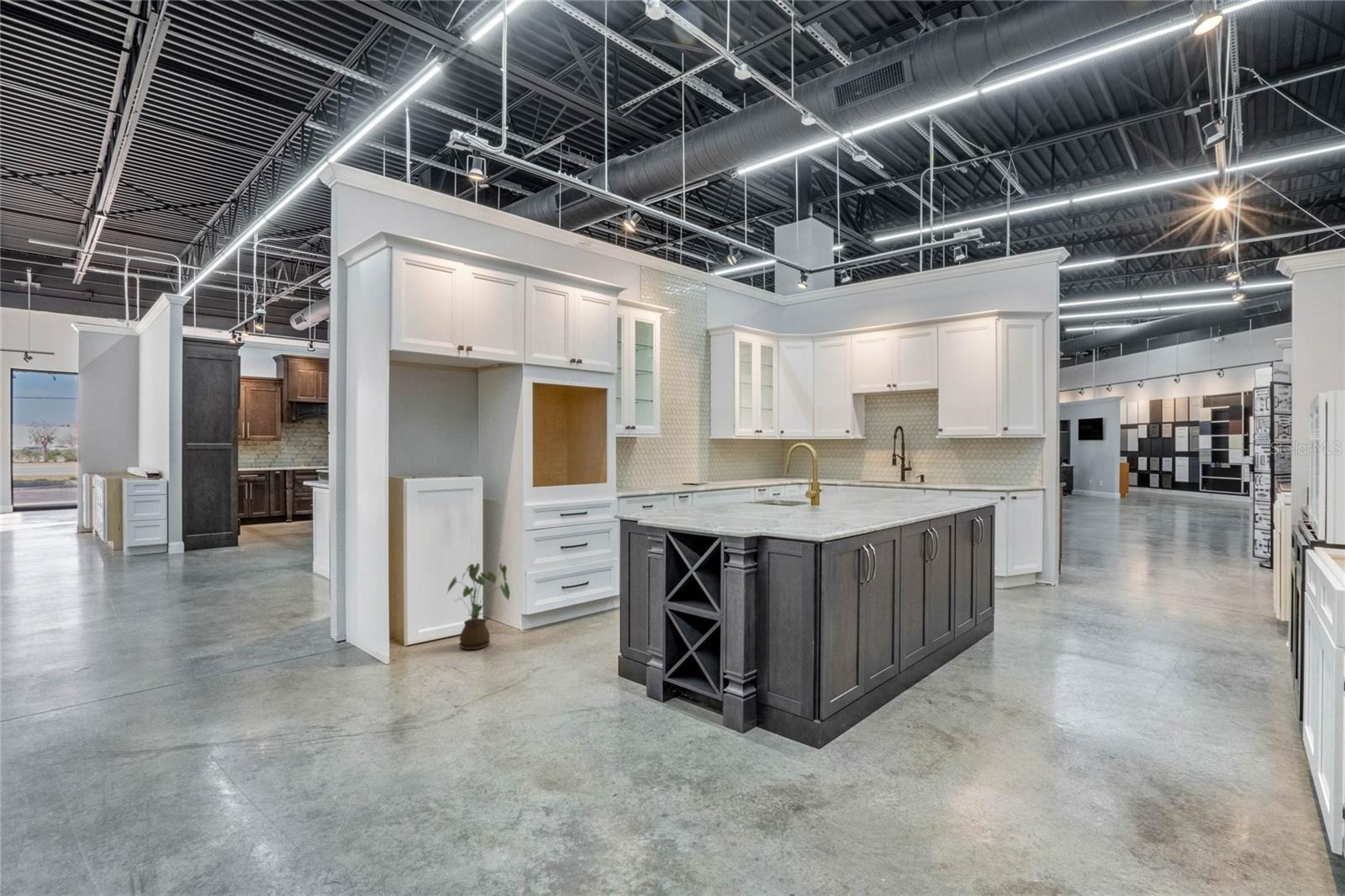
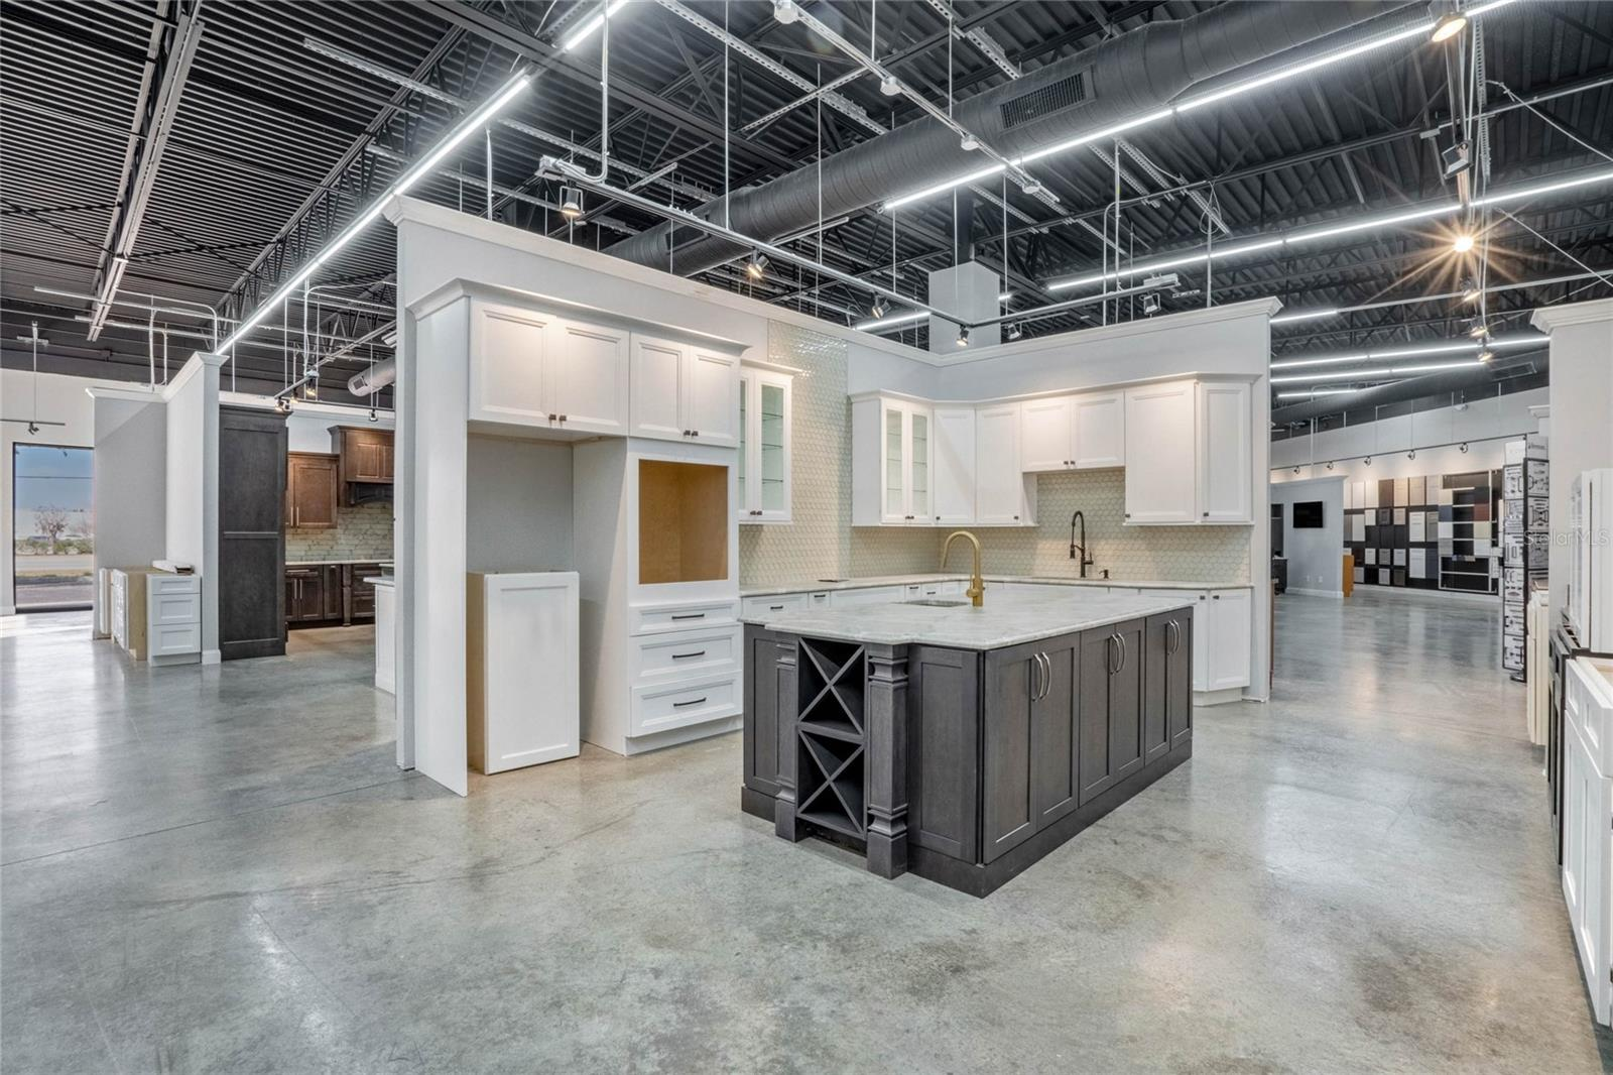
- house plant [446,562,511,651]
